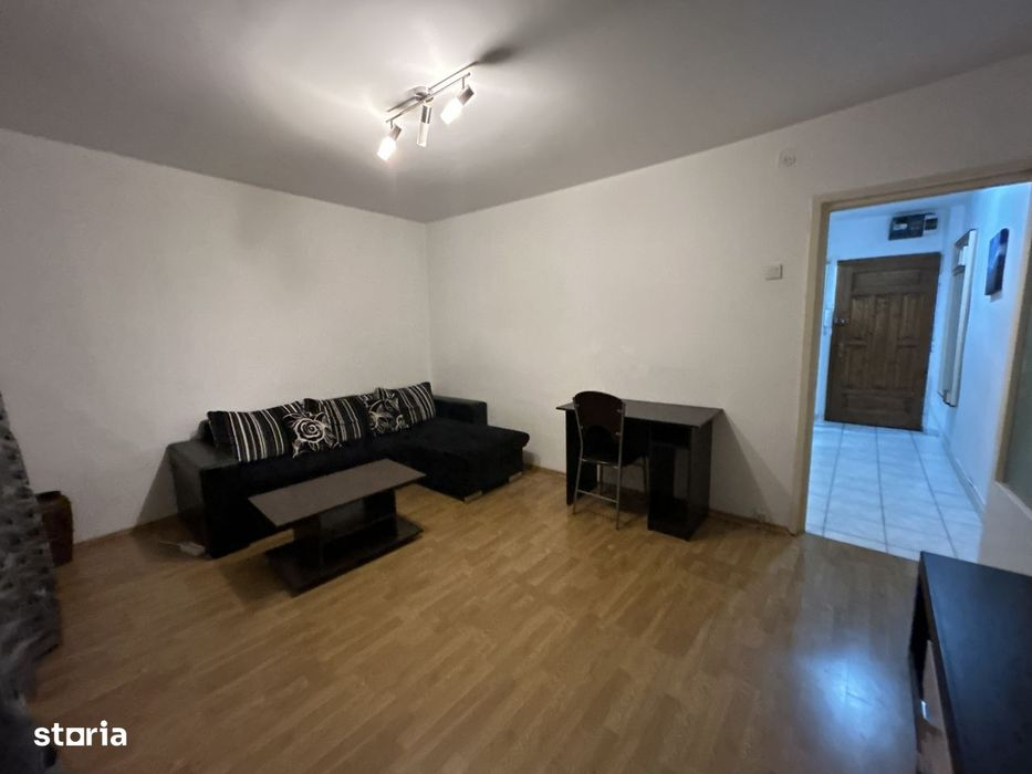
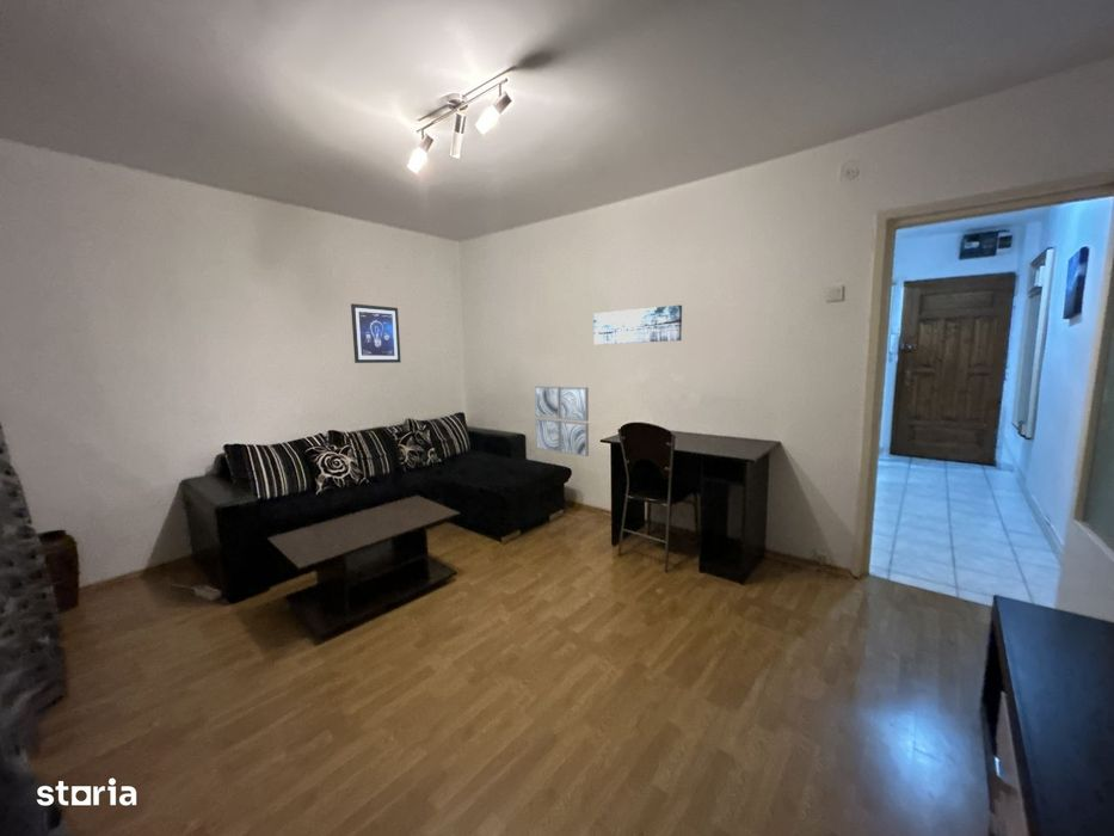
+ wall art [592,305,683,345]
+ wall art [534,385,590,457]
+ wall art [350,302,402,364]
